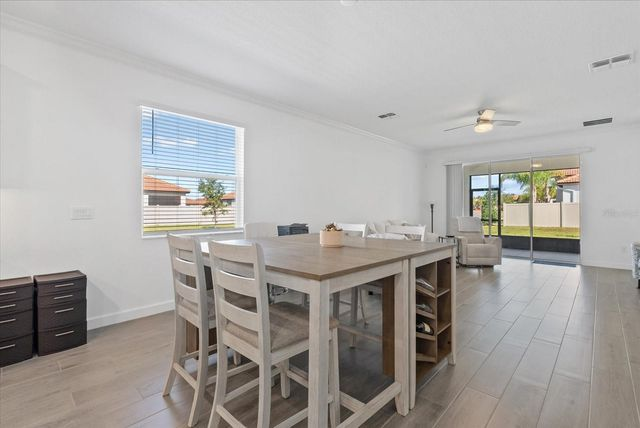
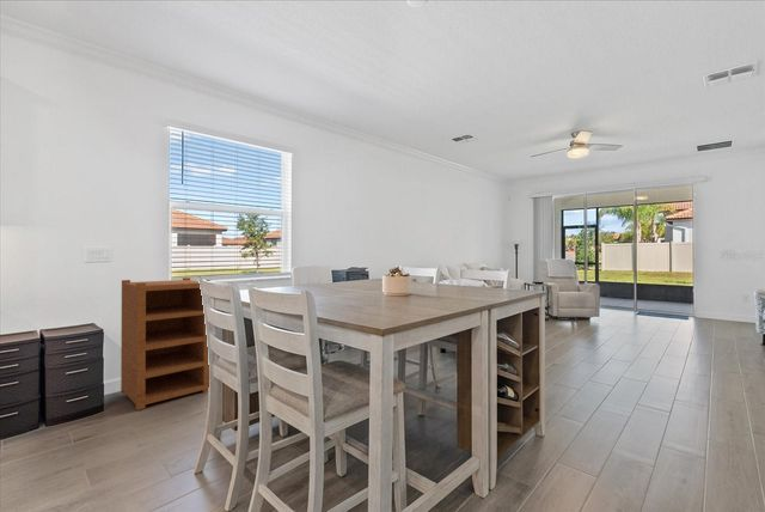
+ cupboard [120,276,212,412]
